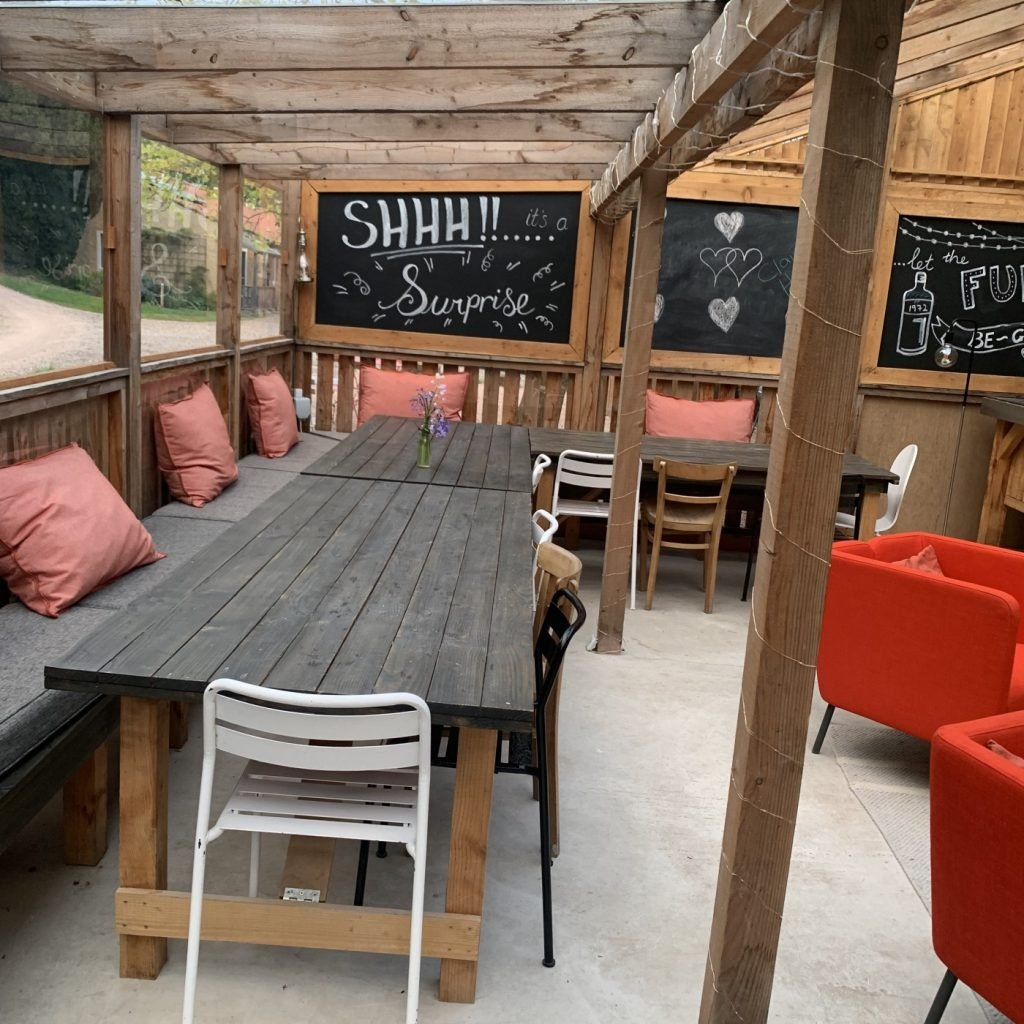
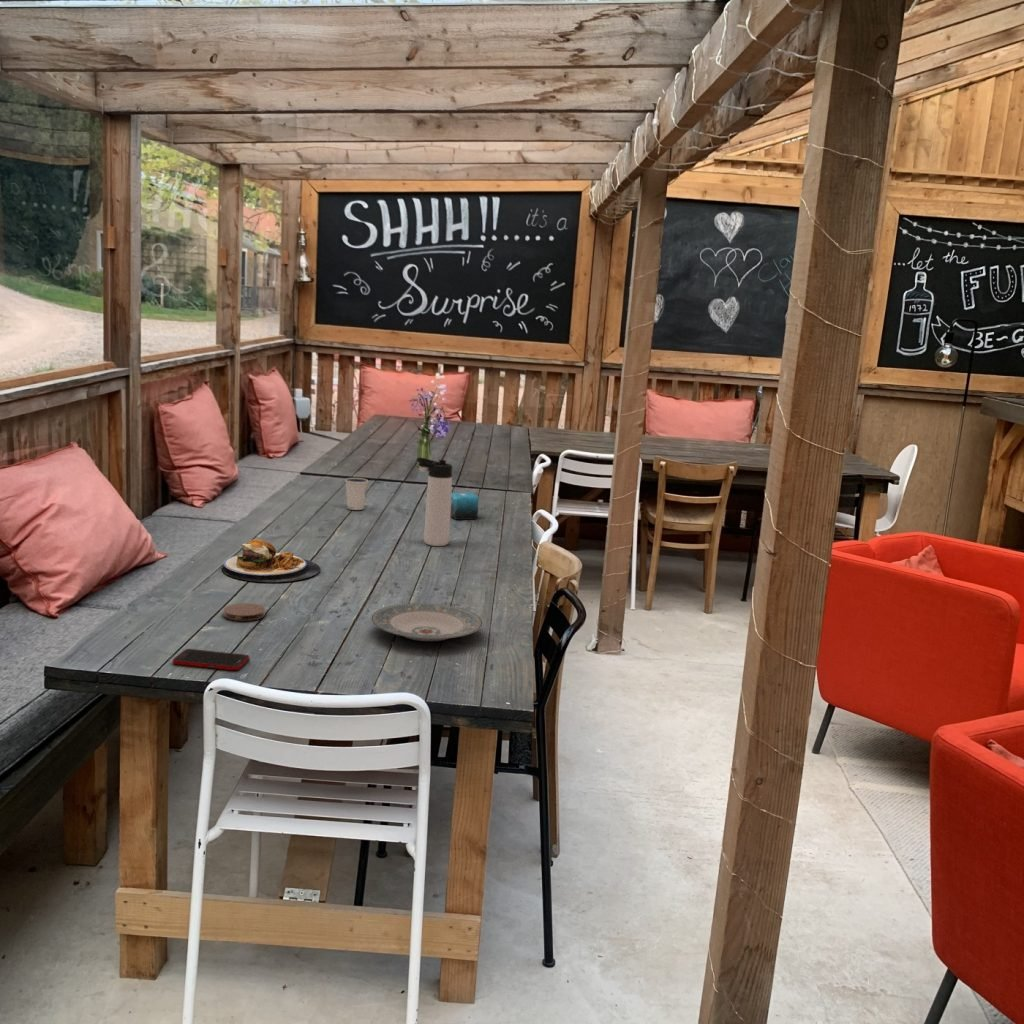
+ coaster [223,602,266,622]
+ cell phone [172,648,250,671]
+ plate [221,538,321,583]
+ plate [370,602,484,642]
+ dixie cup [344,477,369,511]
+ thermos bottle [415,456,453,547]
+ candle [450,490,480,521]
